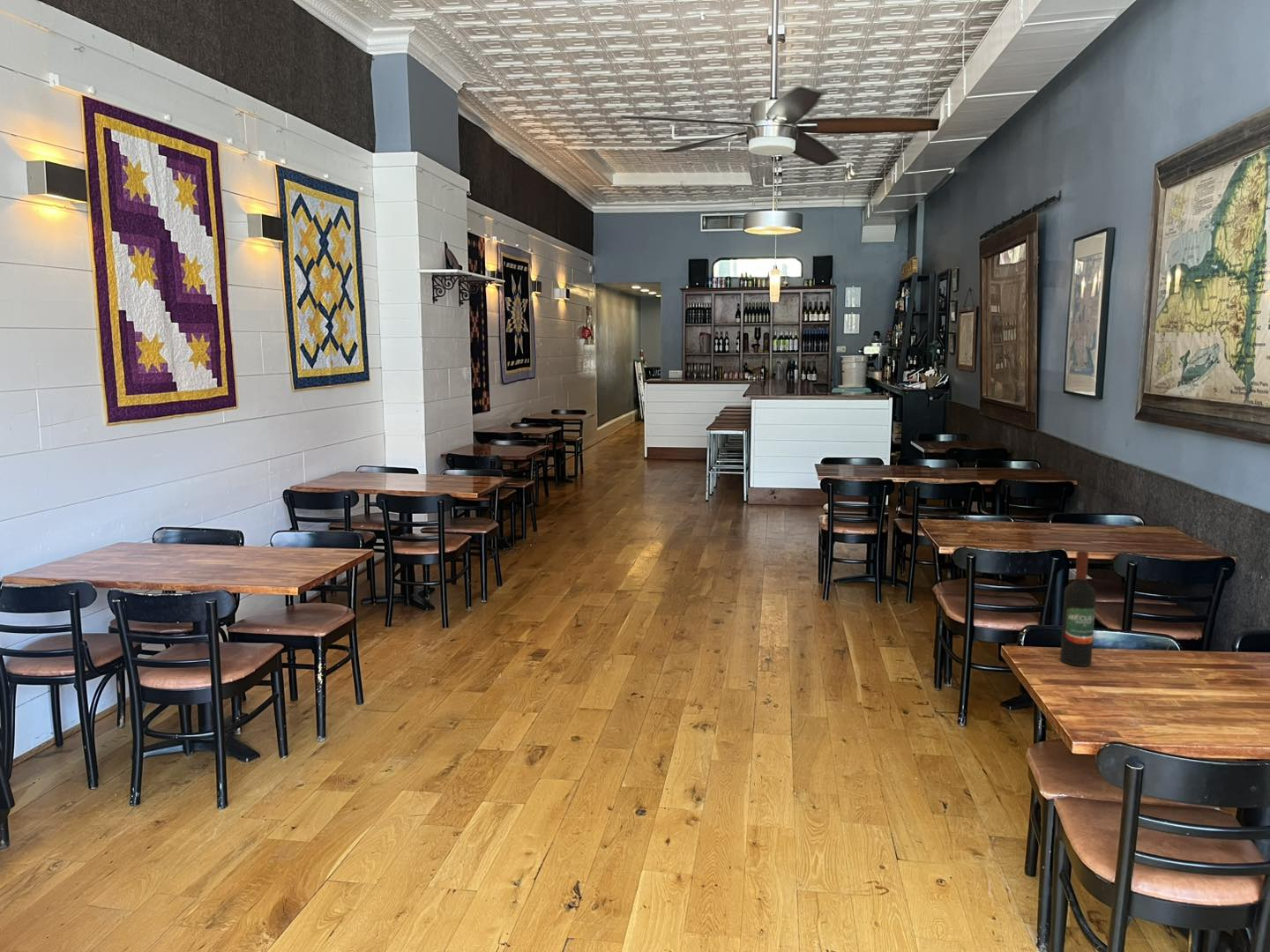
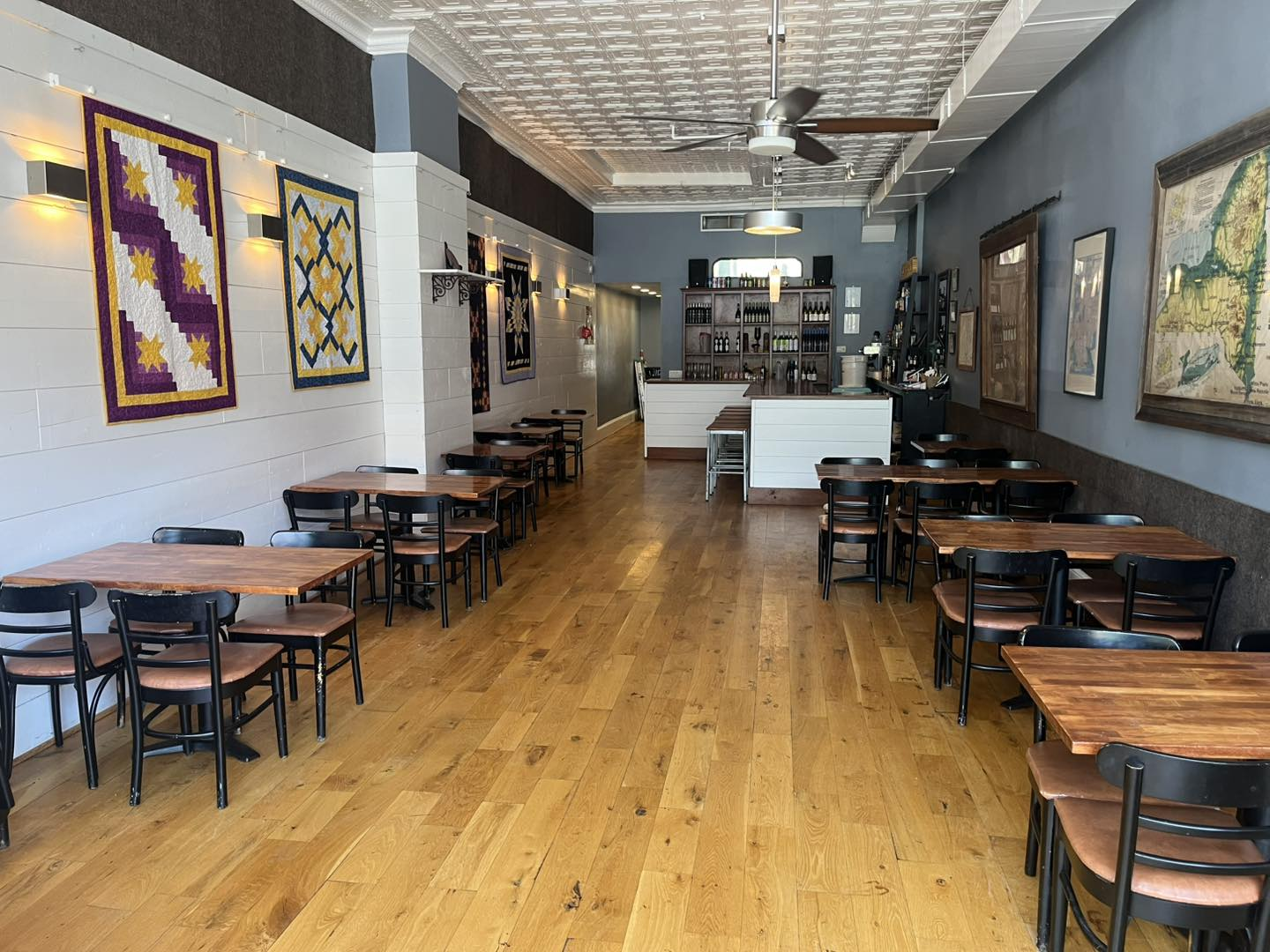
- wine bottle [1059,550,1097,667]
